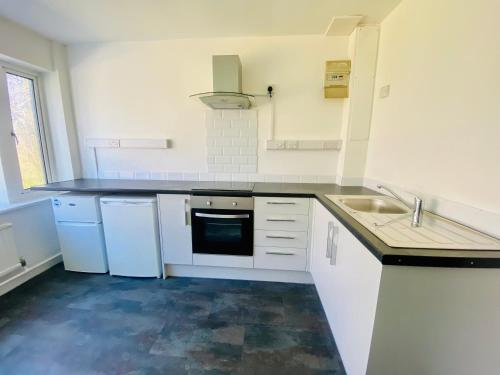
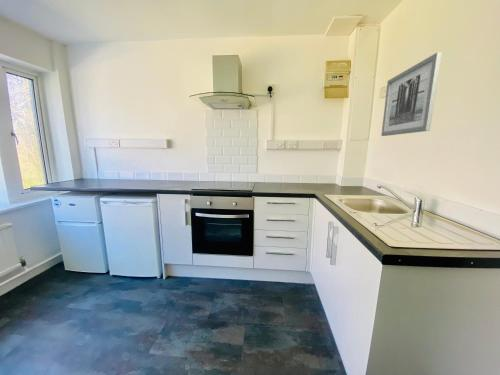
+ wall art [380,51,443,137]
